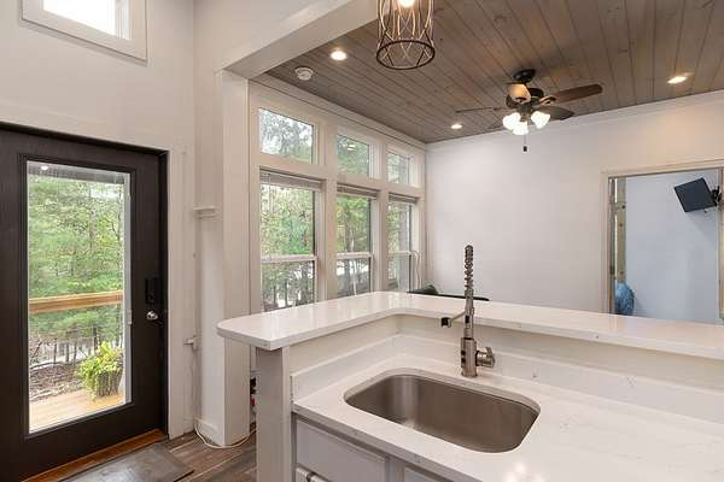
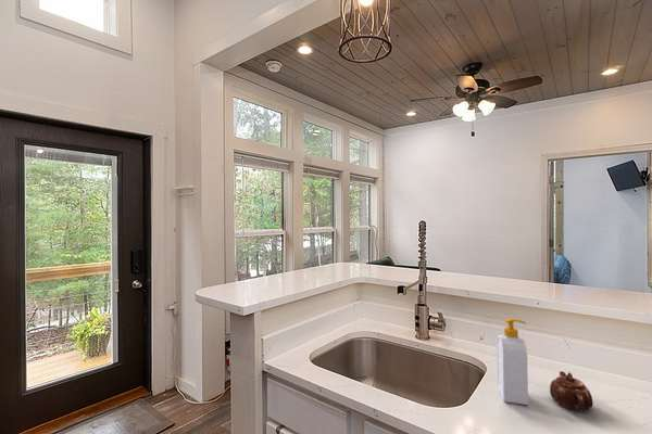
+ teapot [549,370,593,411]
+ soap bottle [496,318,529,406]
